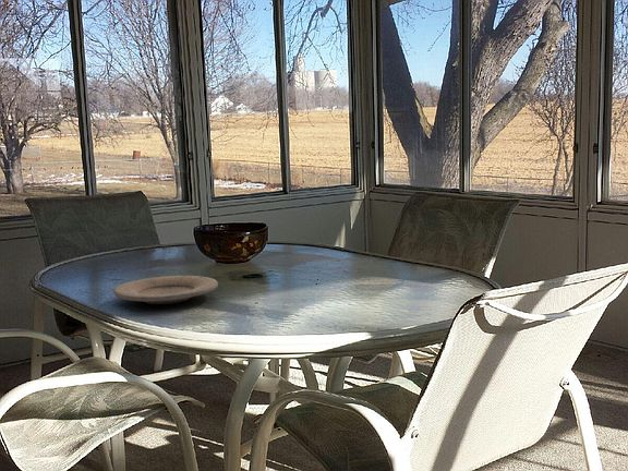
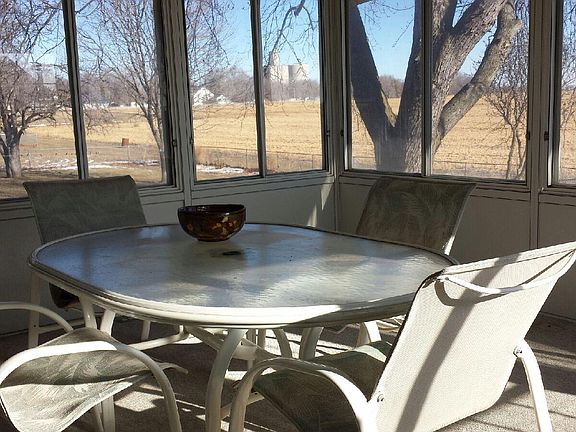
- plate [112,275,219,305]
